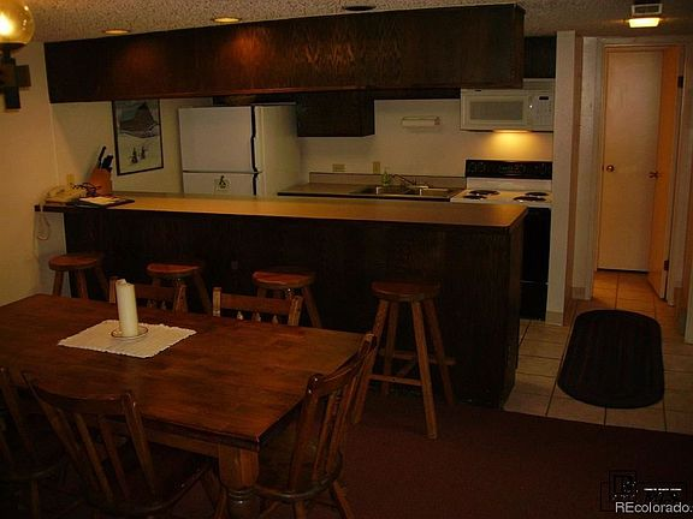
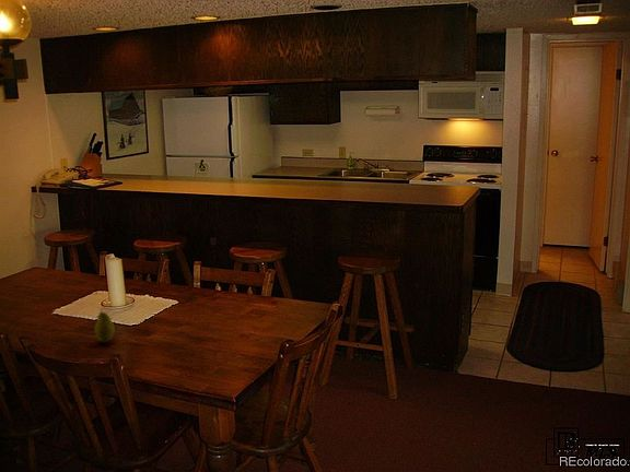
+ fruit [93,309,116,344]
